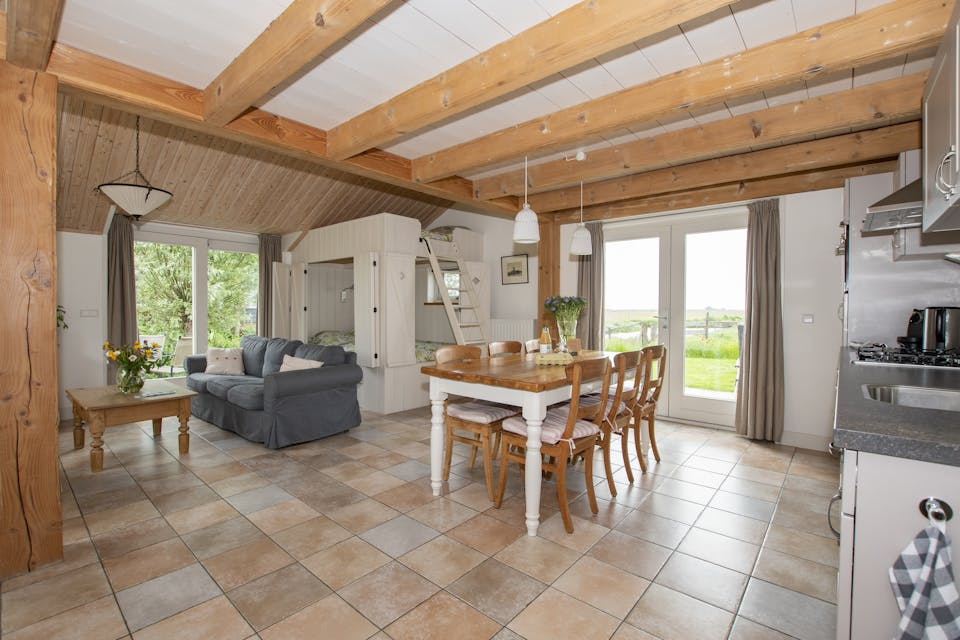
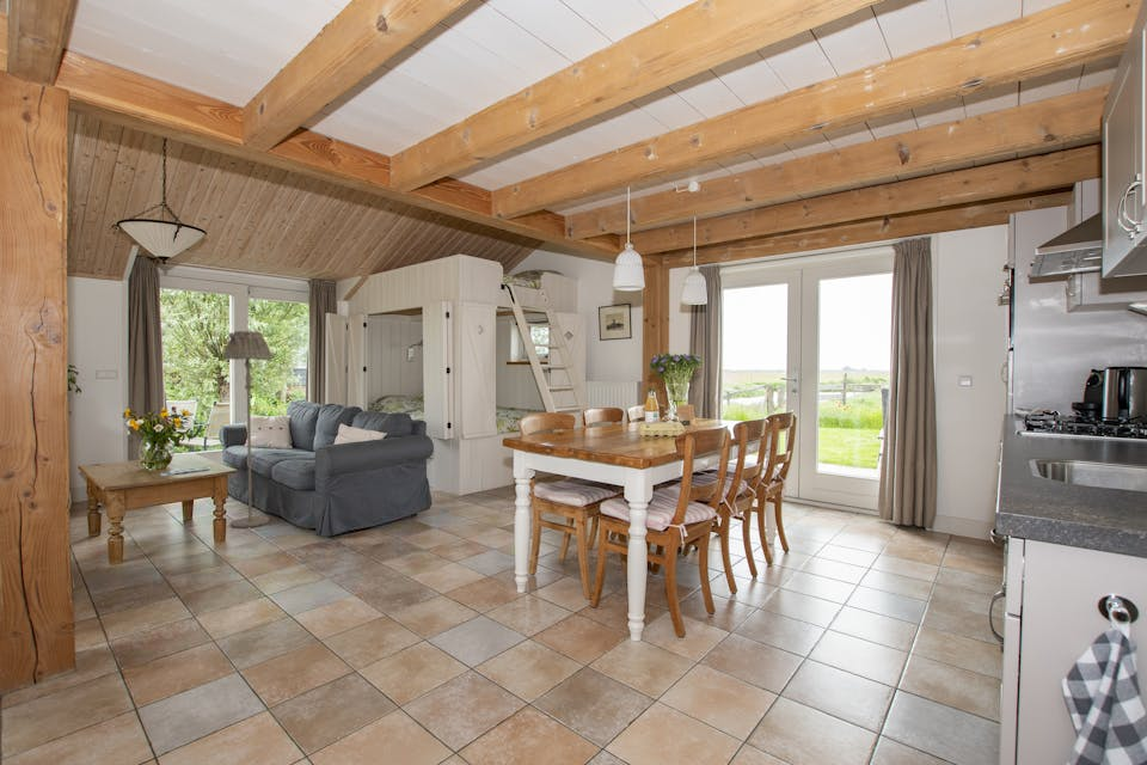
+ floor lamp [221,330,274,528]
